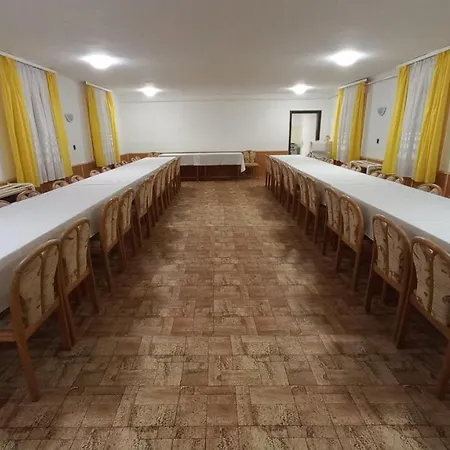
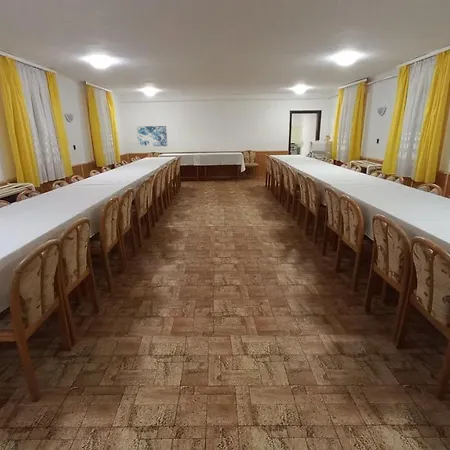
+ wall art [136,125,168,147]
